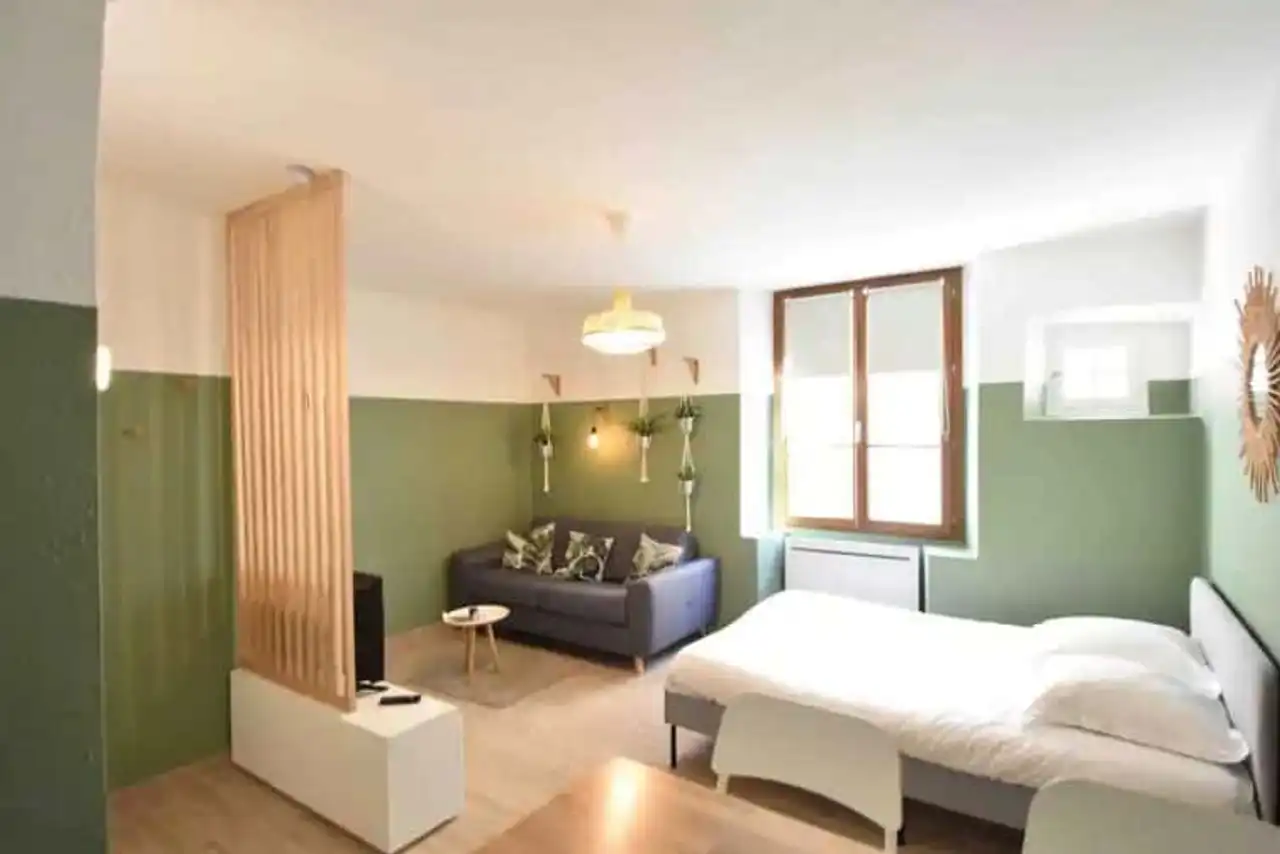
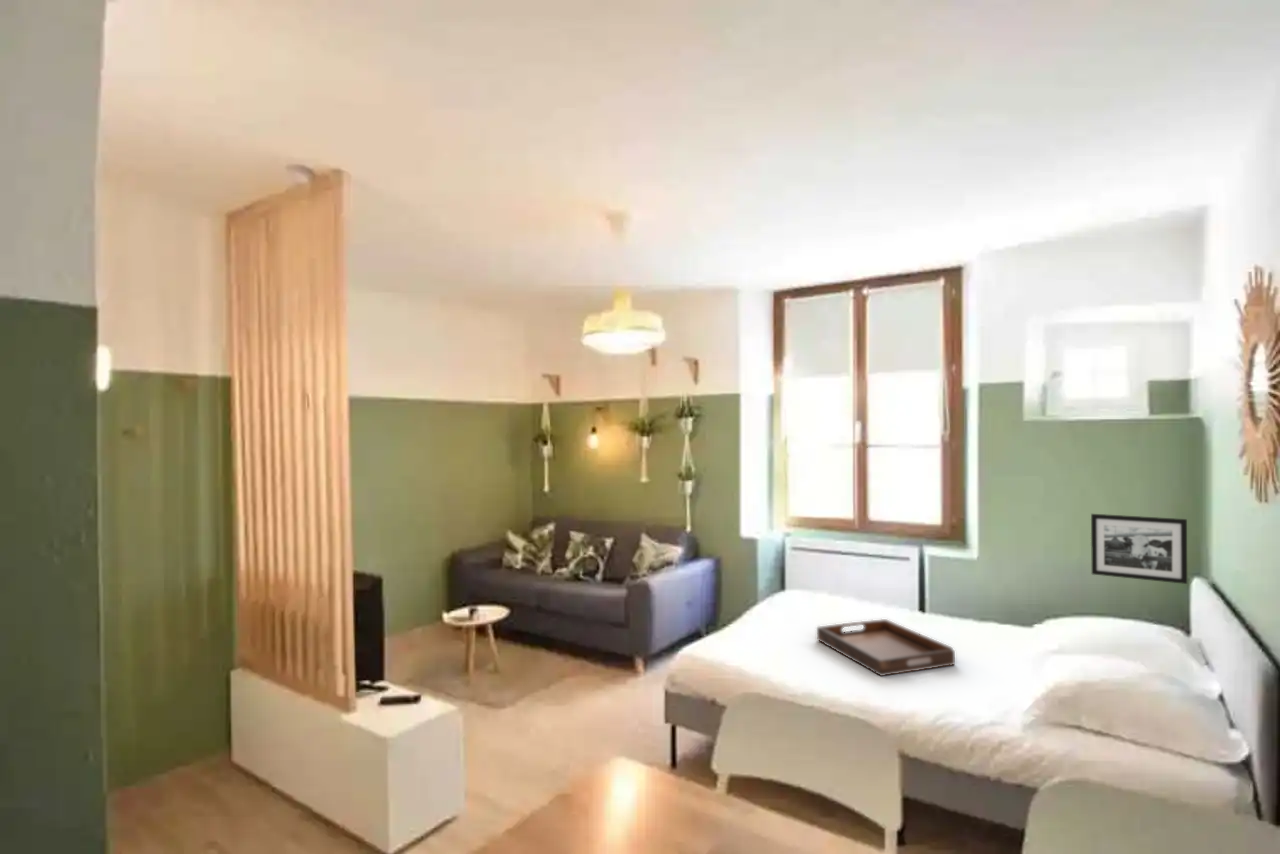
+ picture frame [1090,513,1188,585]
+ serving tray [816,618,956,677]
